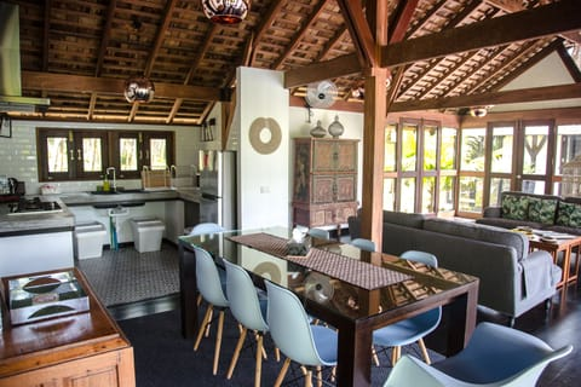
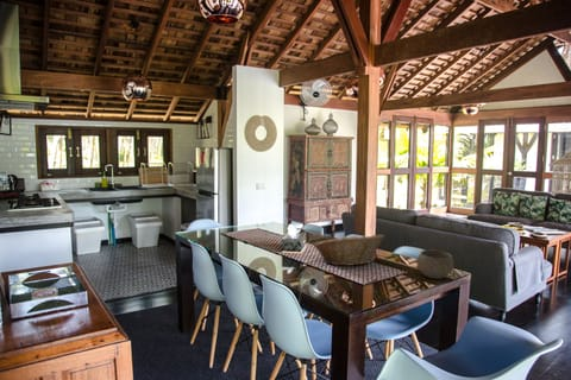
+ fruit basket [313,234,385,267]
+ bowl [416,248,454,280]
